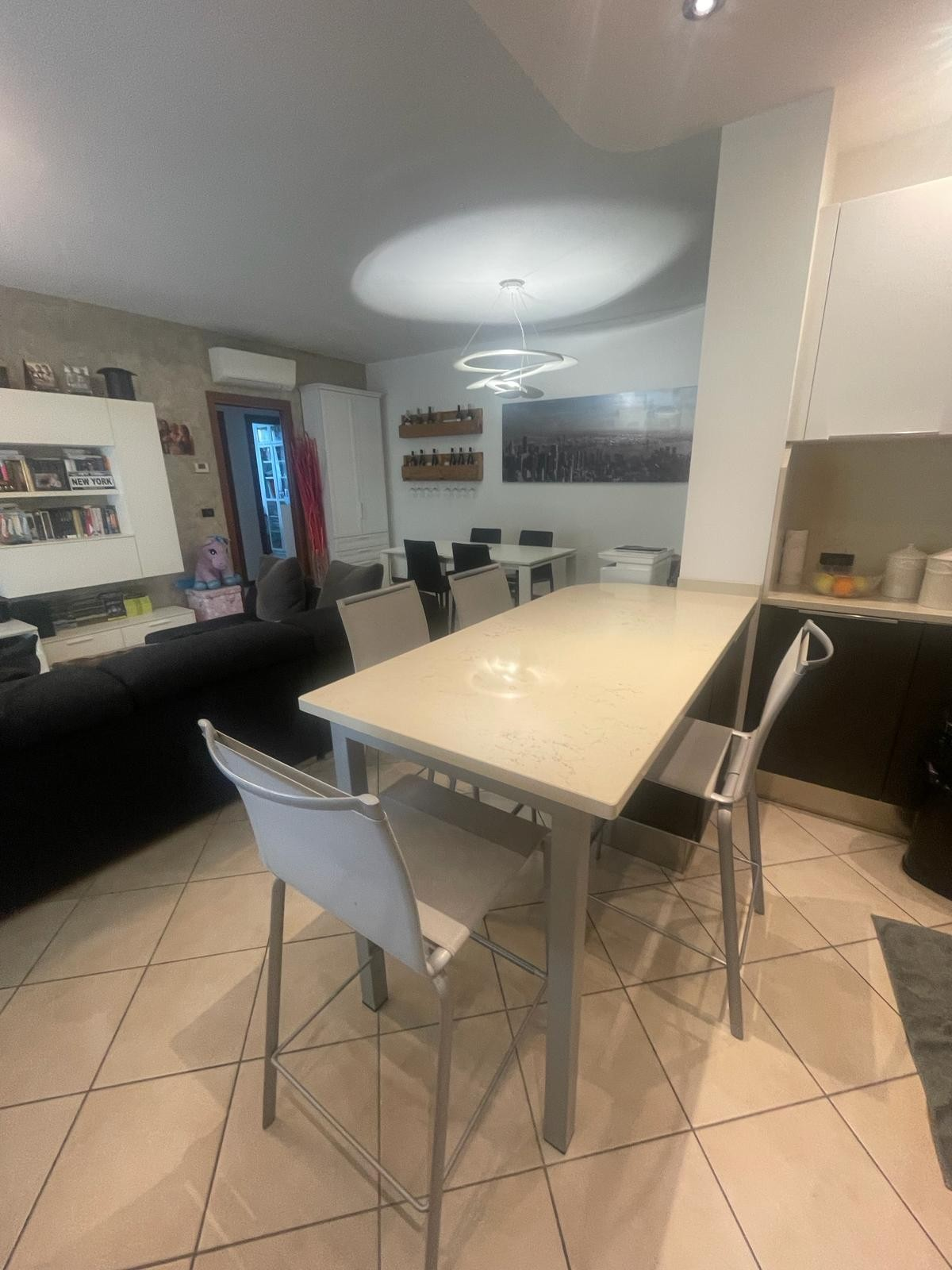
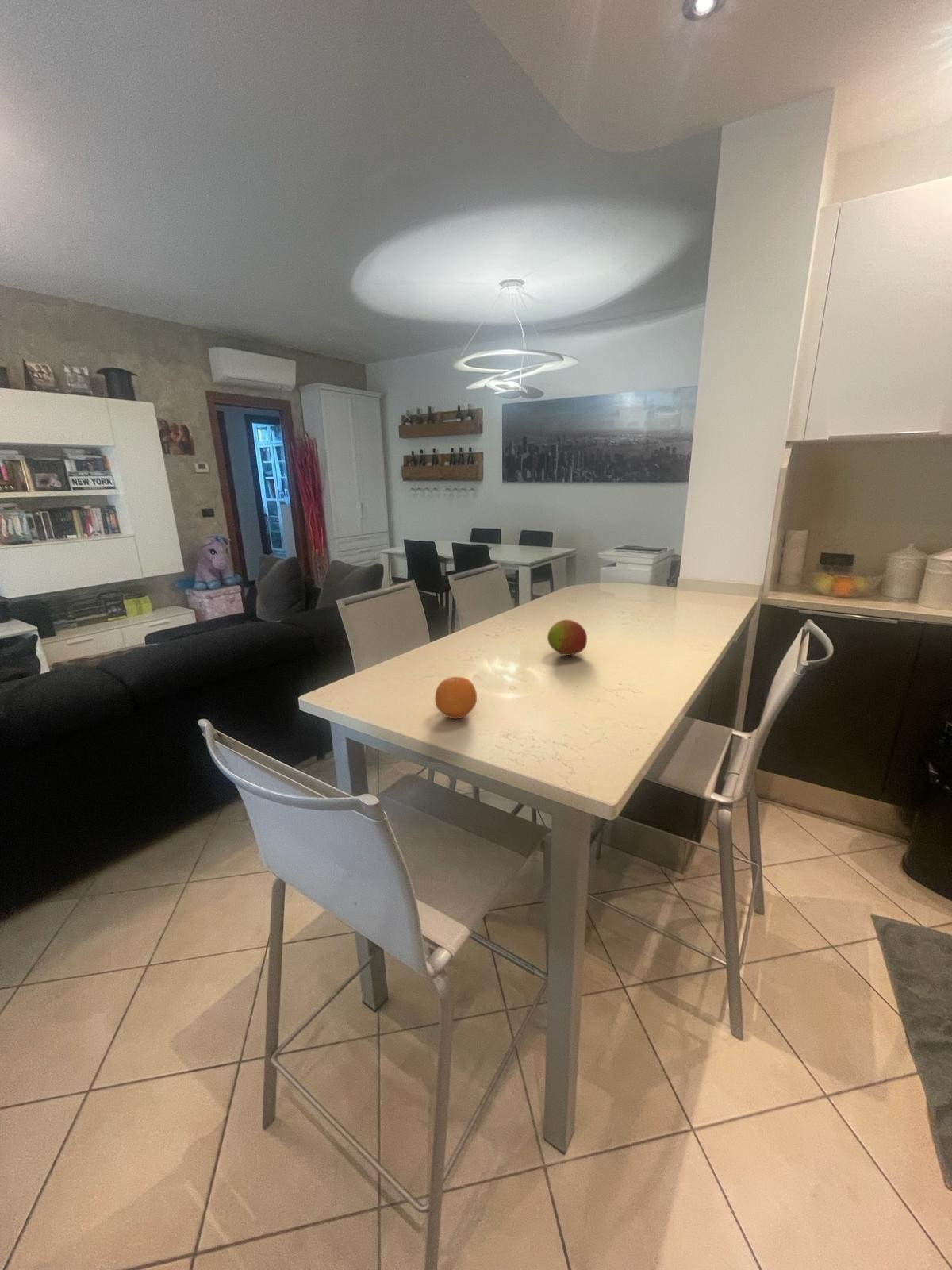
+ fruit [547,619,588,656]
+ fruit [434,676,478,719]
